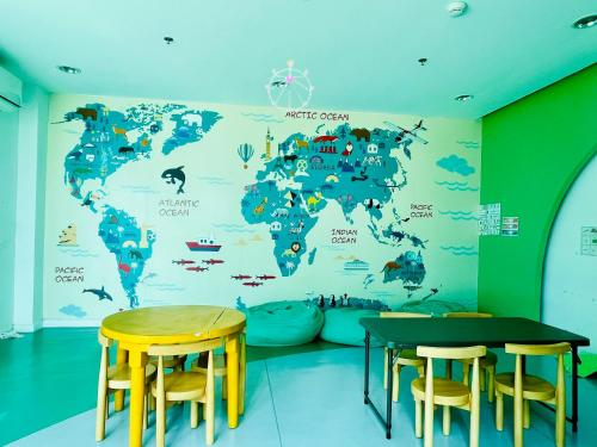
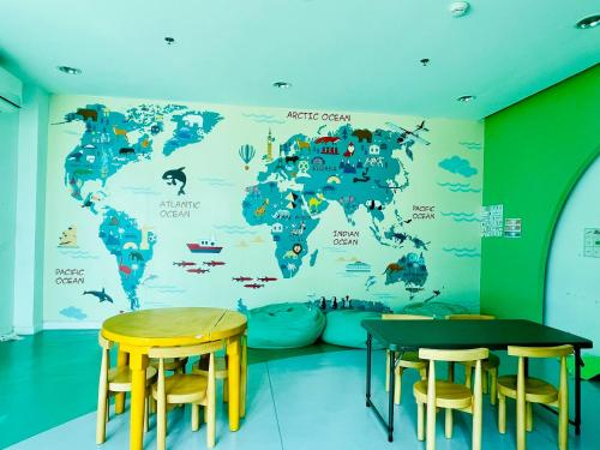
- ceiling mobile [264,58,315,113]
